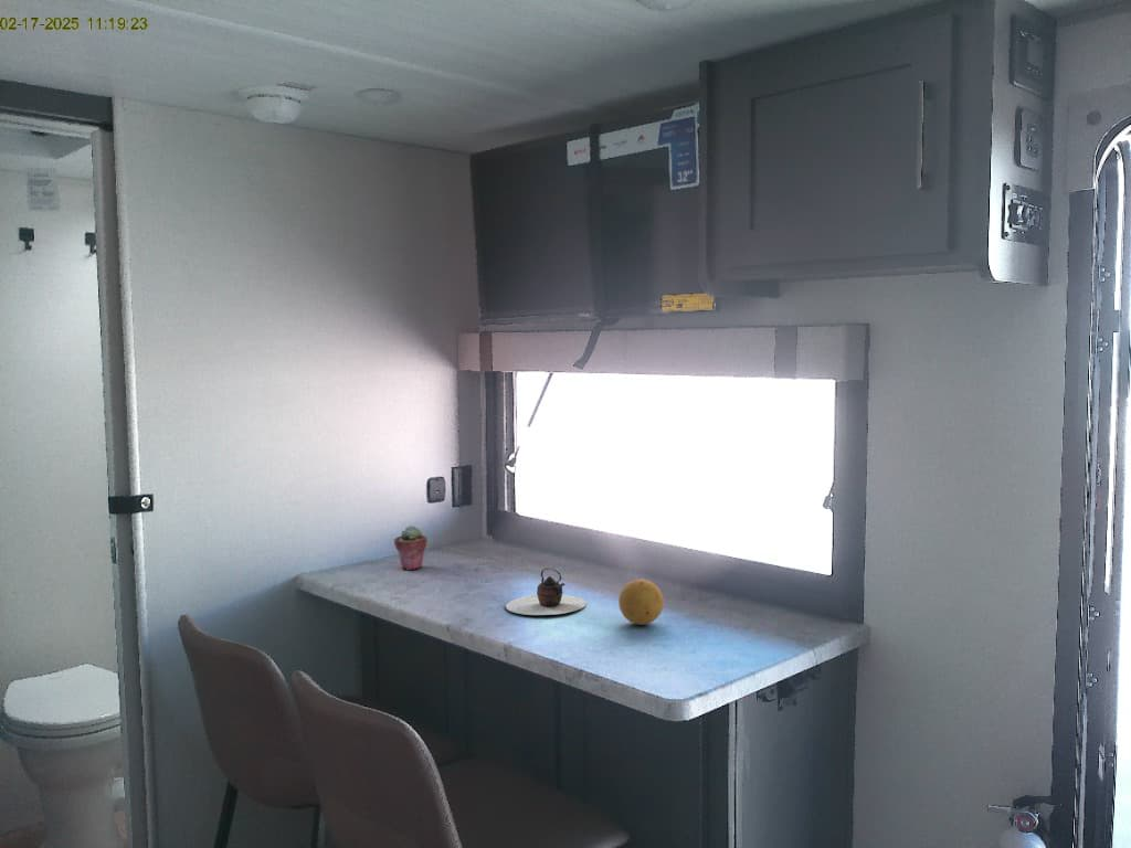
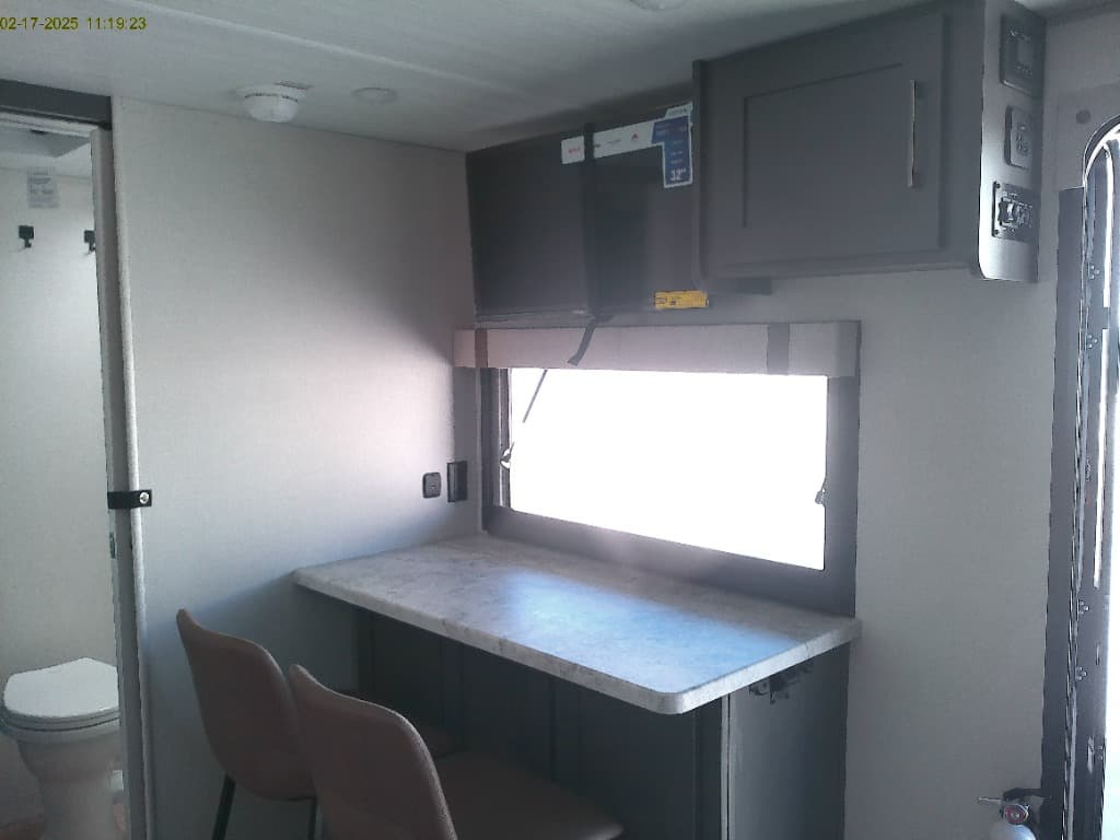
- fruit [617,579,665,626]
- potted succulent [393,524,429,571]
- teapot [505,568,588,616]
